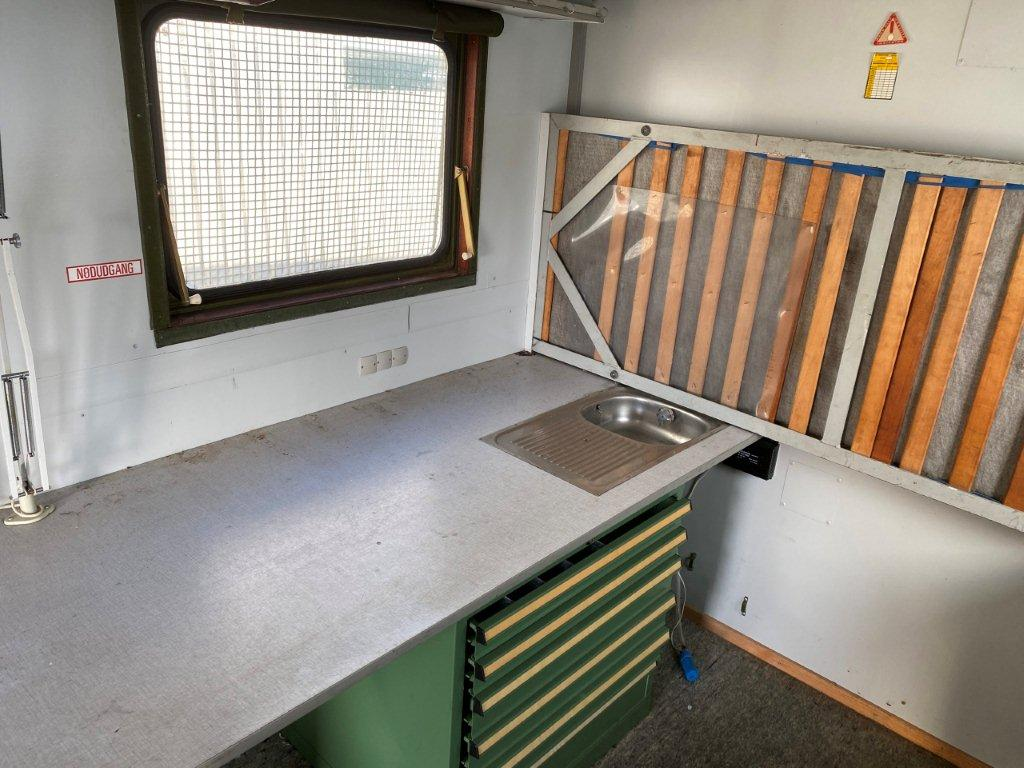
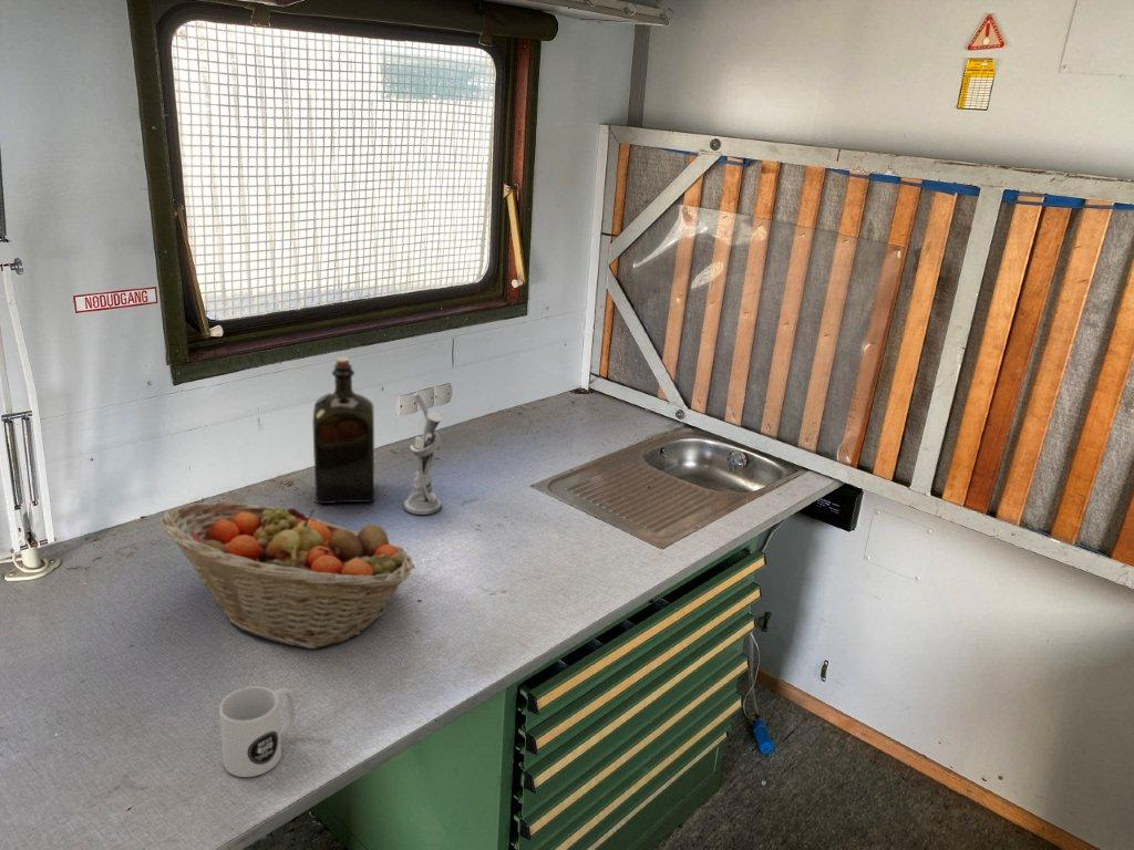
+ fruit basket [158,500,415,650]
+ utensil holder [403,392,443,516]
+ mug [218,685,296,778]
+ liquor [311,356,377,505]
